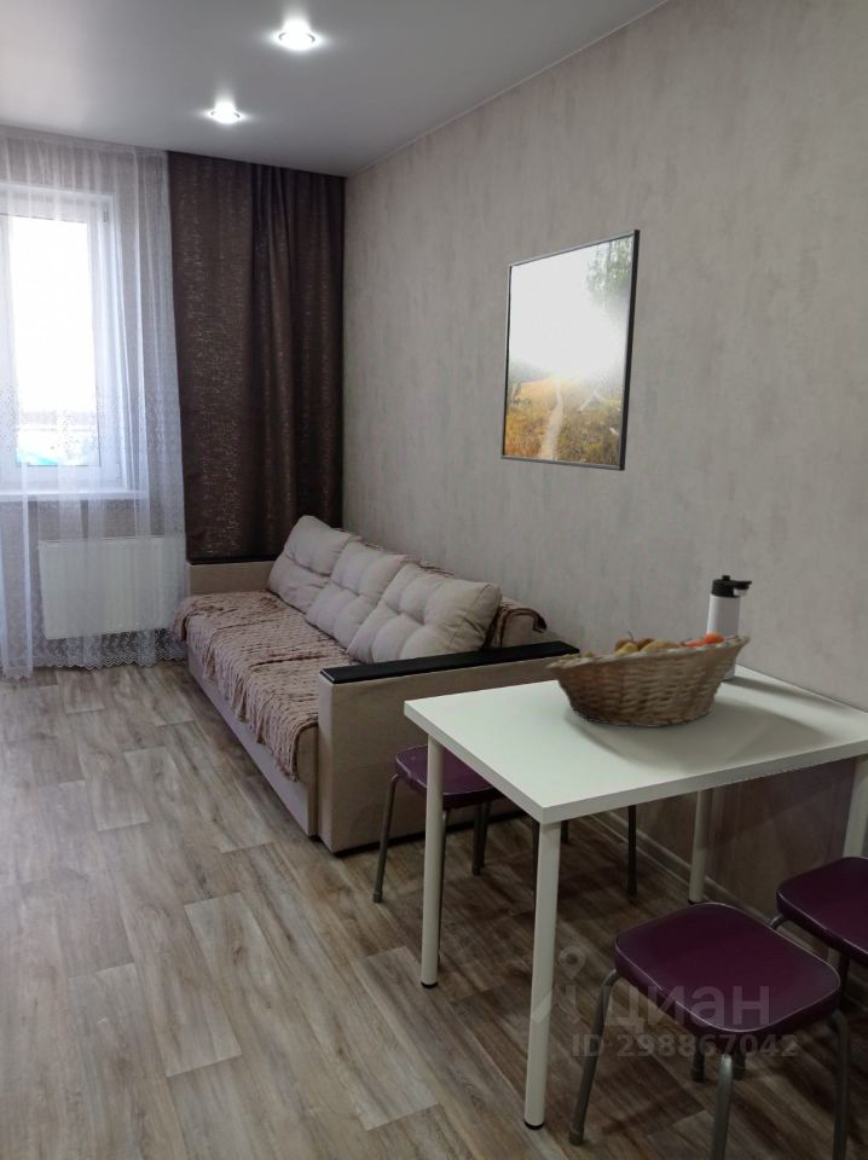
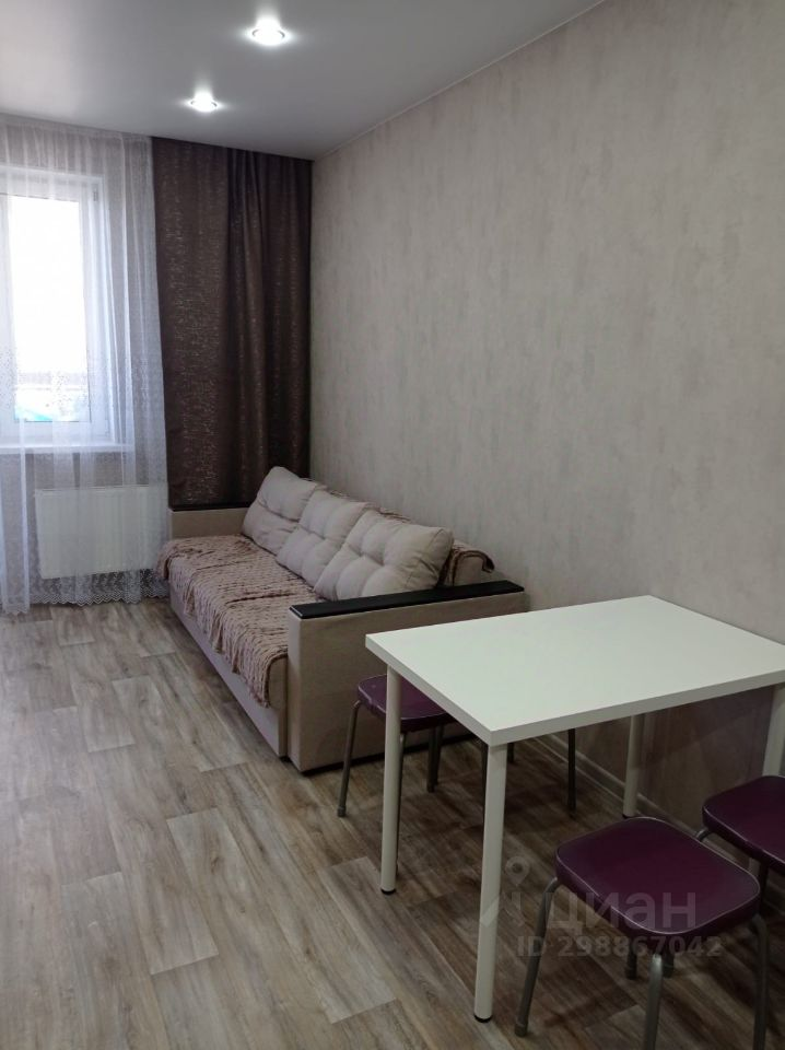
- thermos bottle [706,574,753,682]
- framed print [499,228,641,472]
- fruit basket [544,631,752,729]
